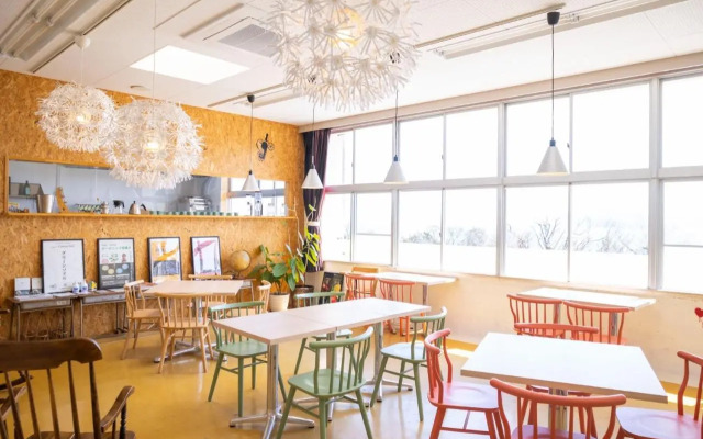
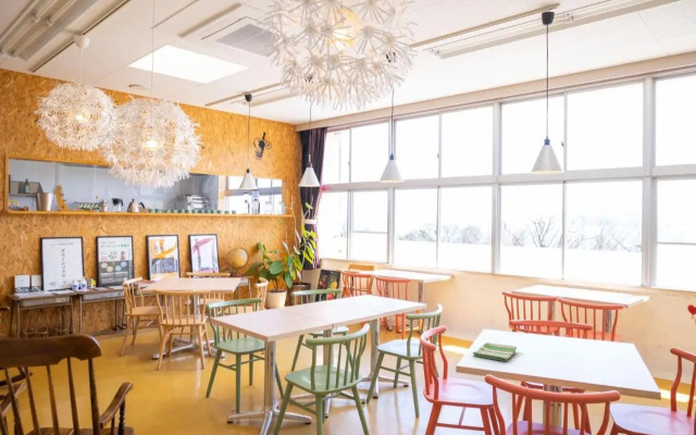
+ dish towel [472,341,518,362]
